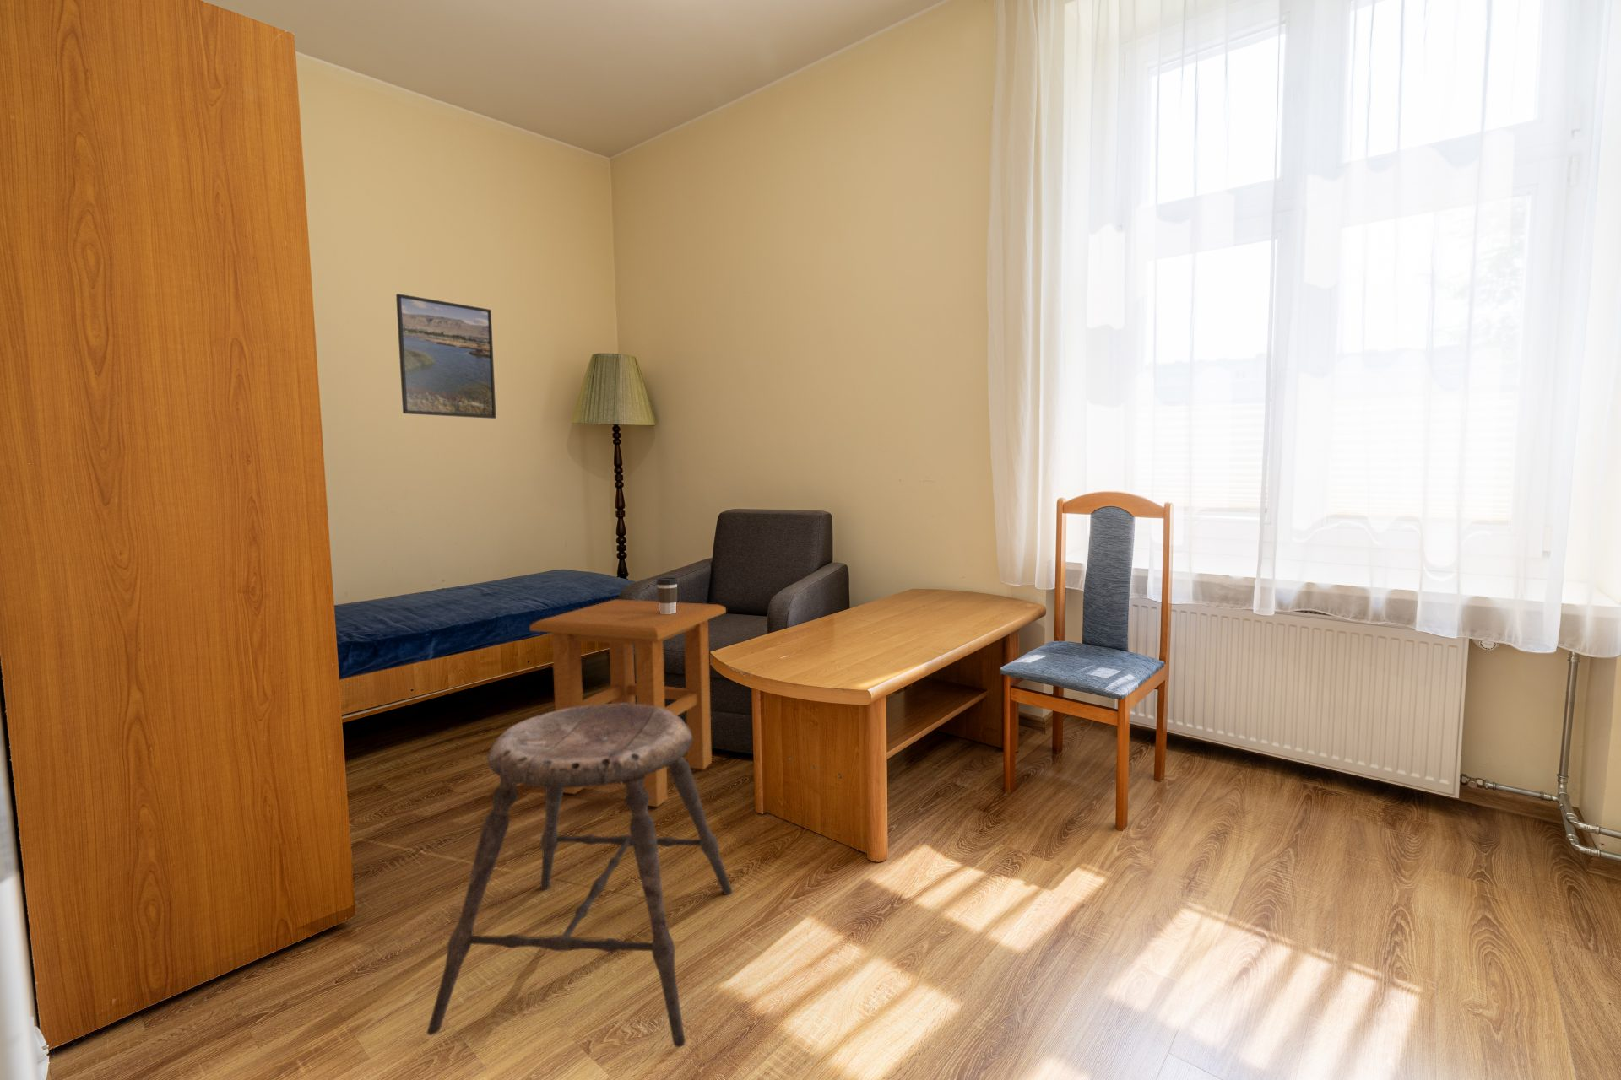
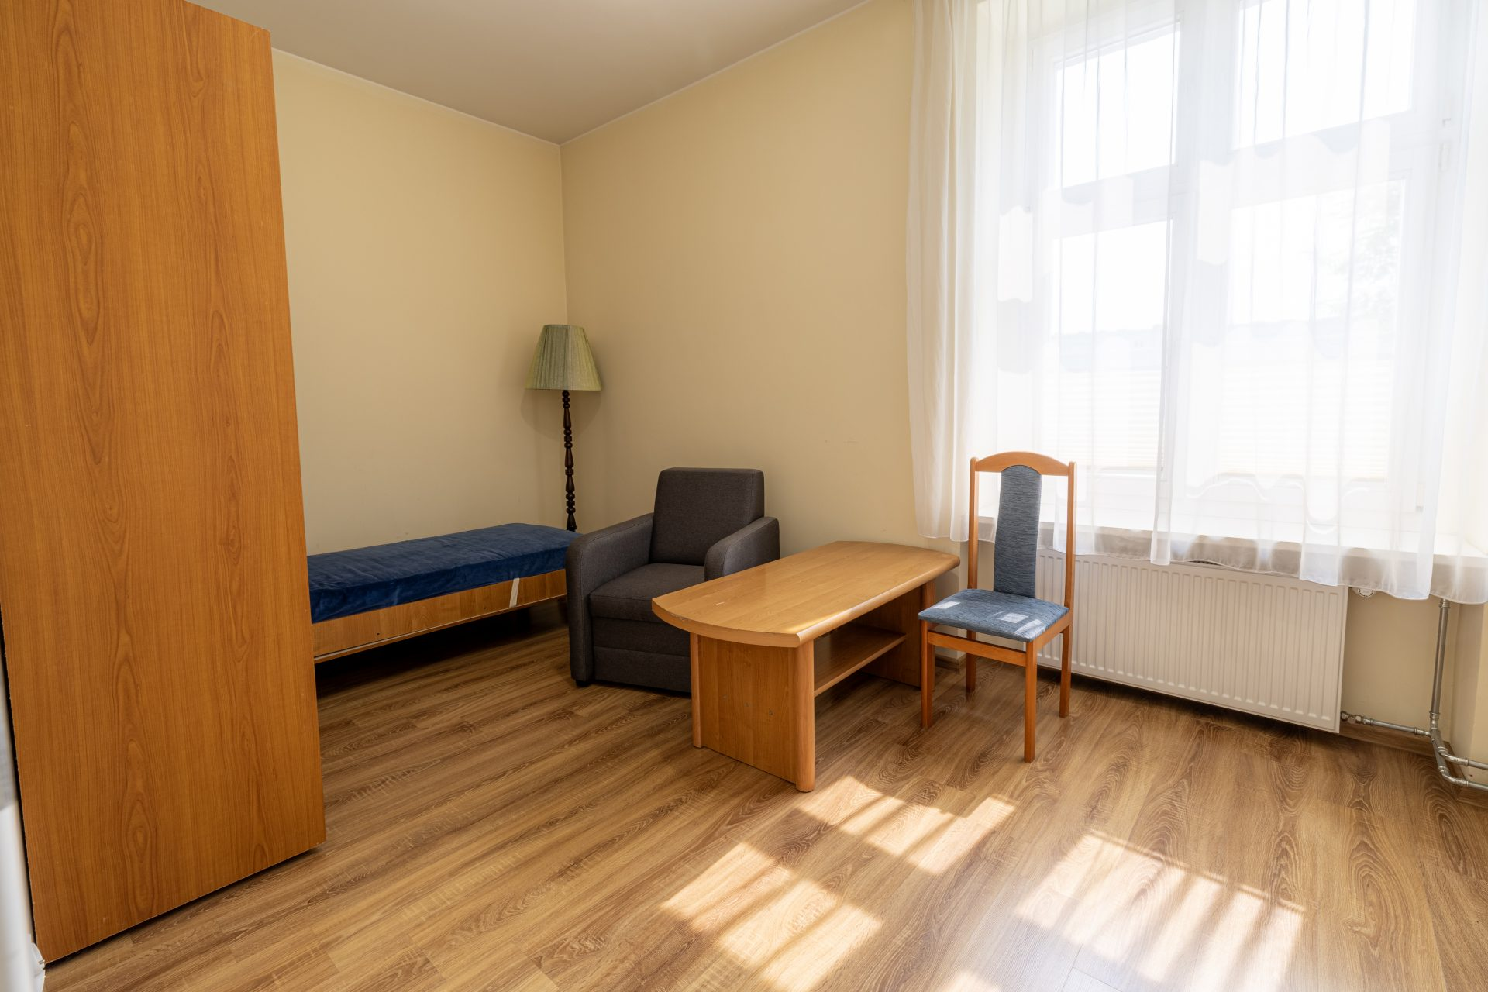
- stool [426,703,733,1047]
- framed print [396,293,497,419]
- side table [528,598,727,808]
- coffee cup [656,576,679,615]
